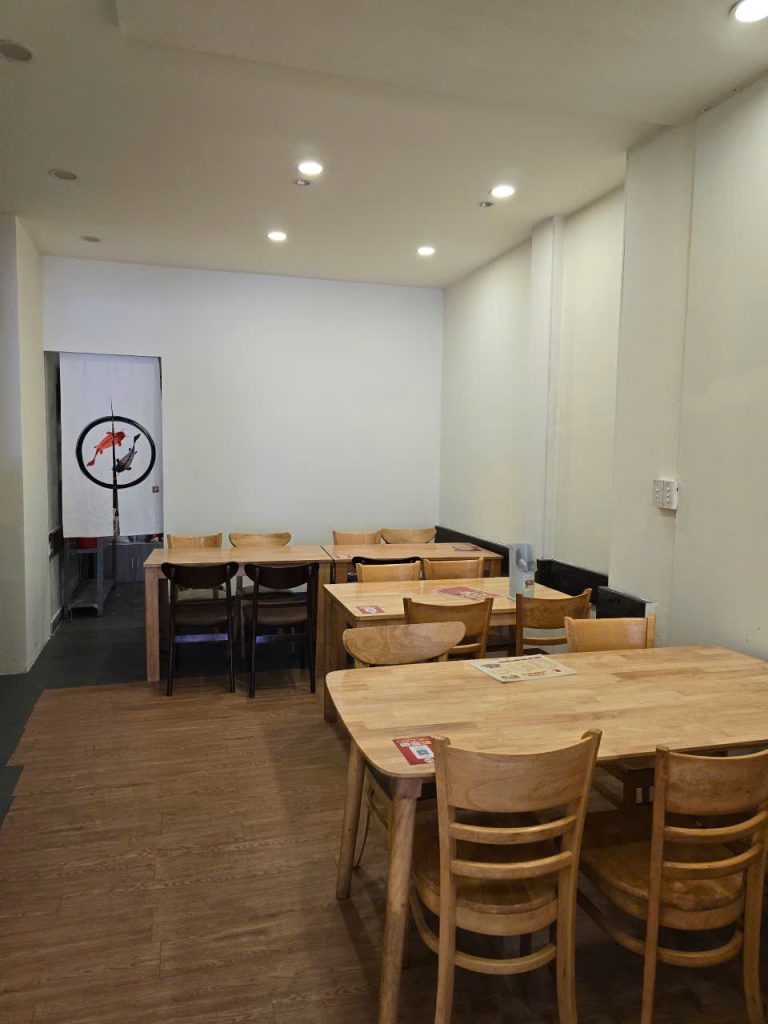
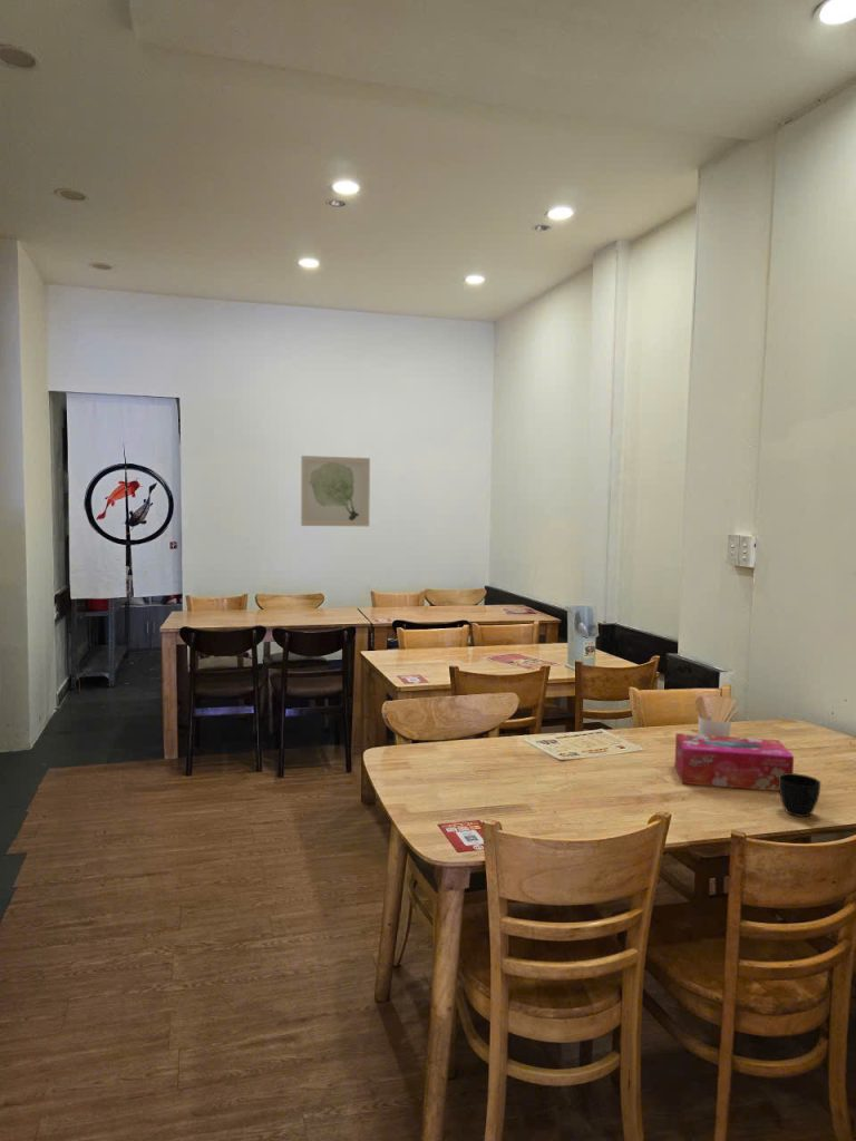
+ utensil holder [694,695,739,737]
+ wall art [300,455,371,527]
+ cup [778,772,821,818]
+ tissue box [673,732,795,792]
